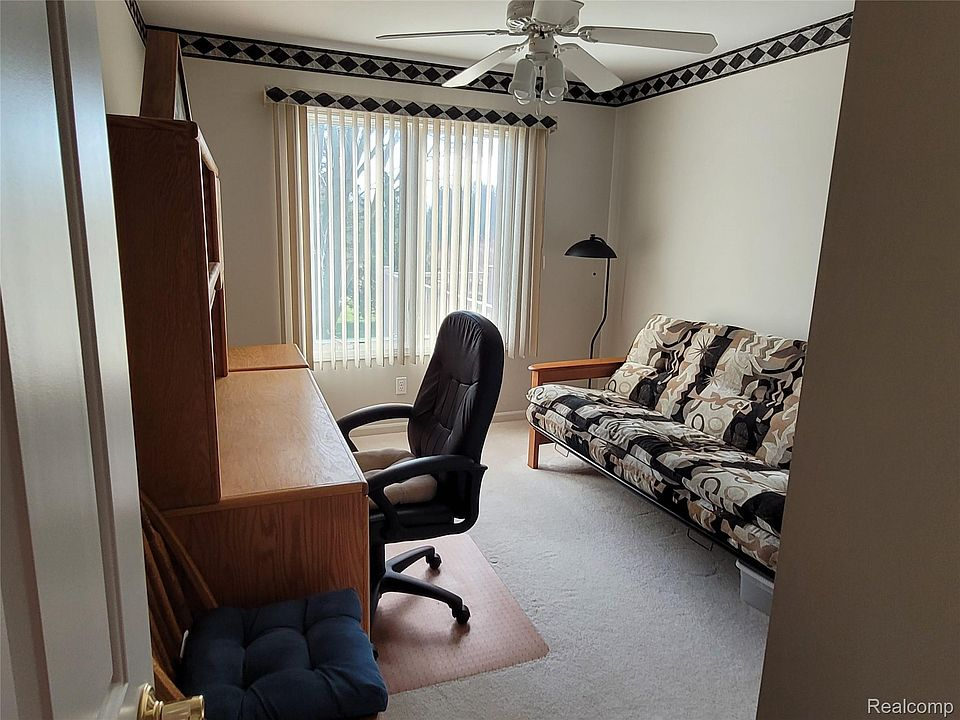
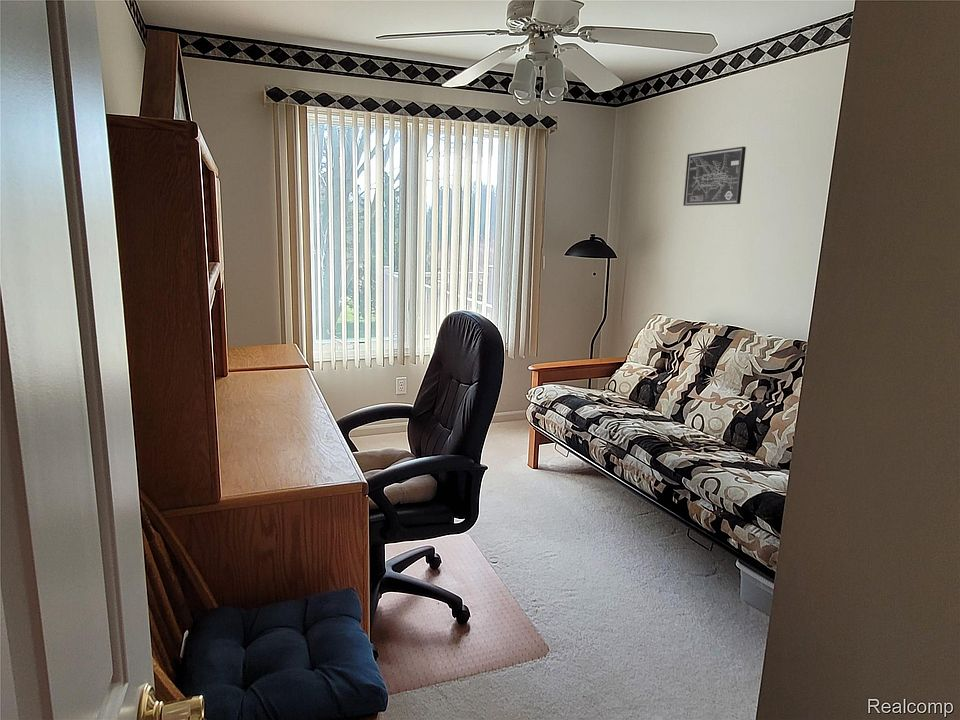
+ wall art [682,146,747,207]
